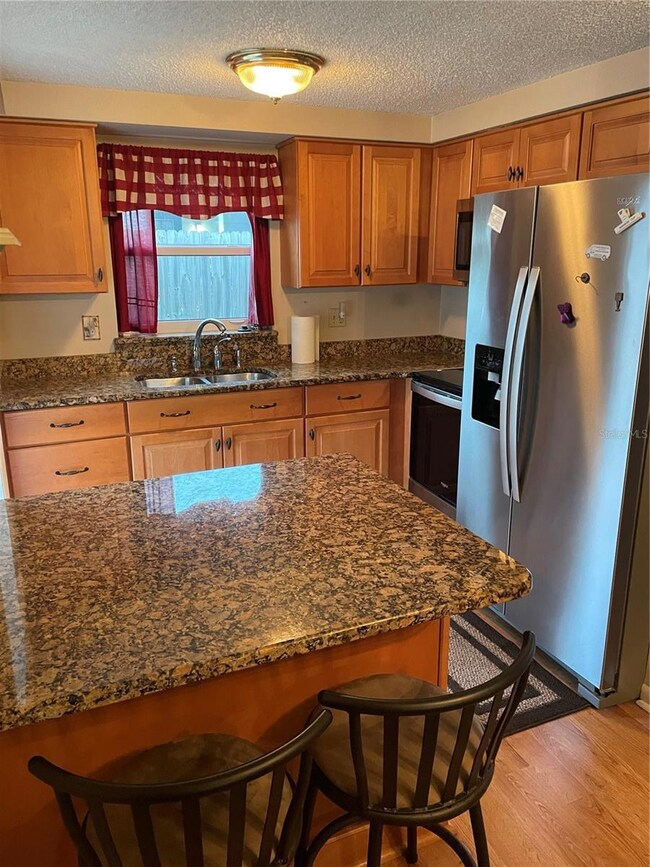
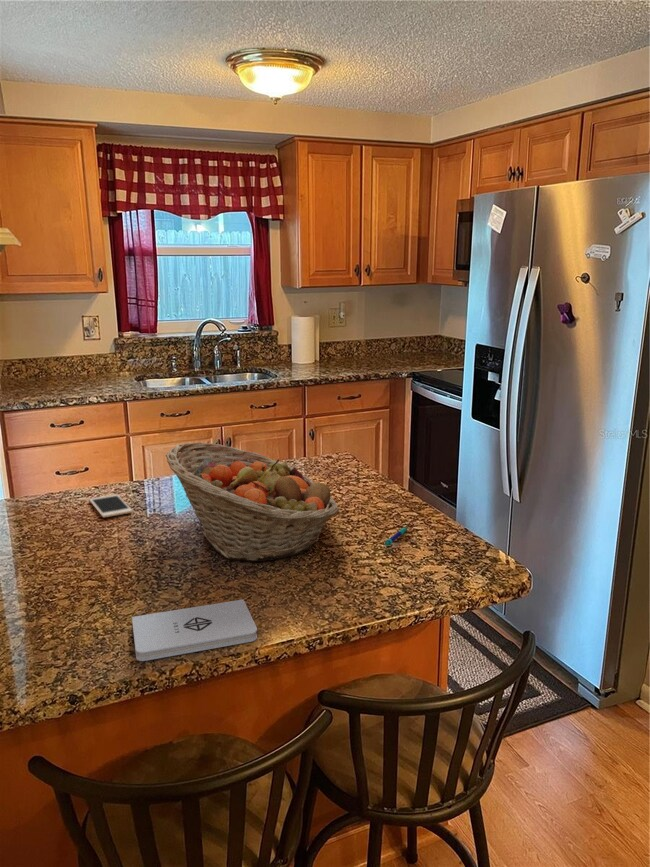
+ cell phone [88,493,134,518]
+ notepad [131,598,258,662]
+ fruit basket [165,441,340,562]
+ pen [384,526,408,547]
